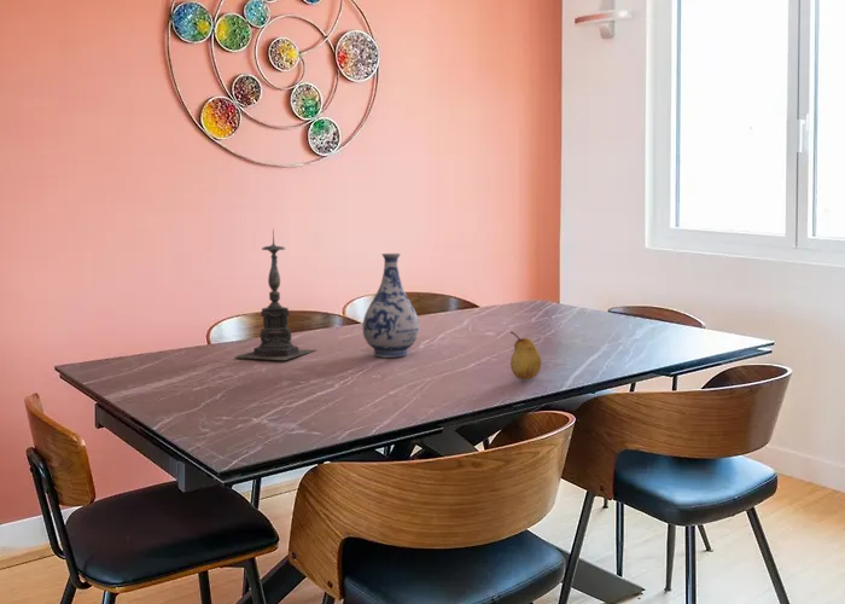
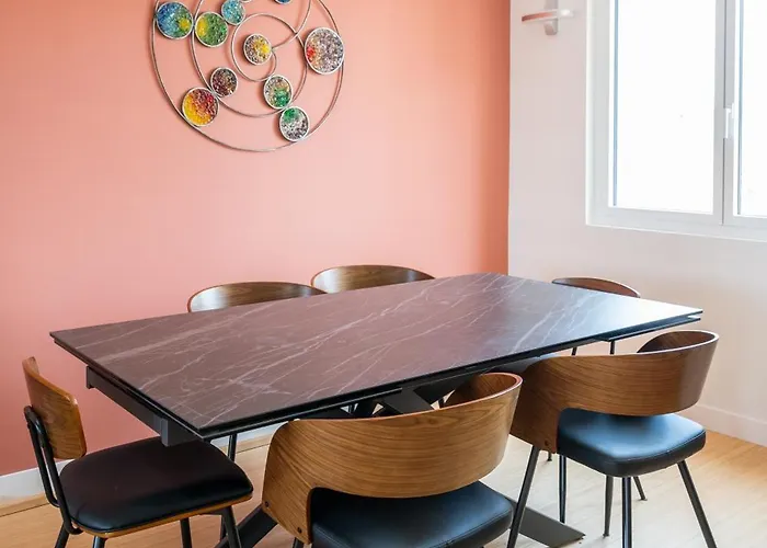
- vase [362,252,420,359]
- fruit [509,330,542,381]
- candle holder [232,227,316,361]
